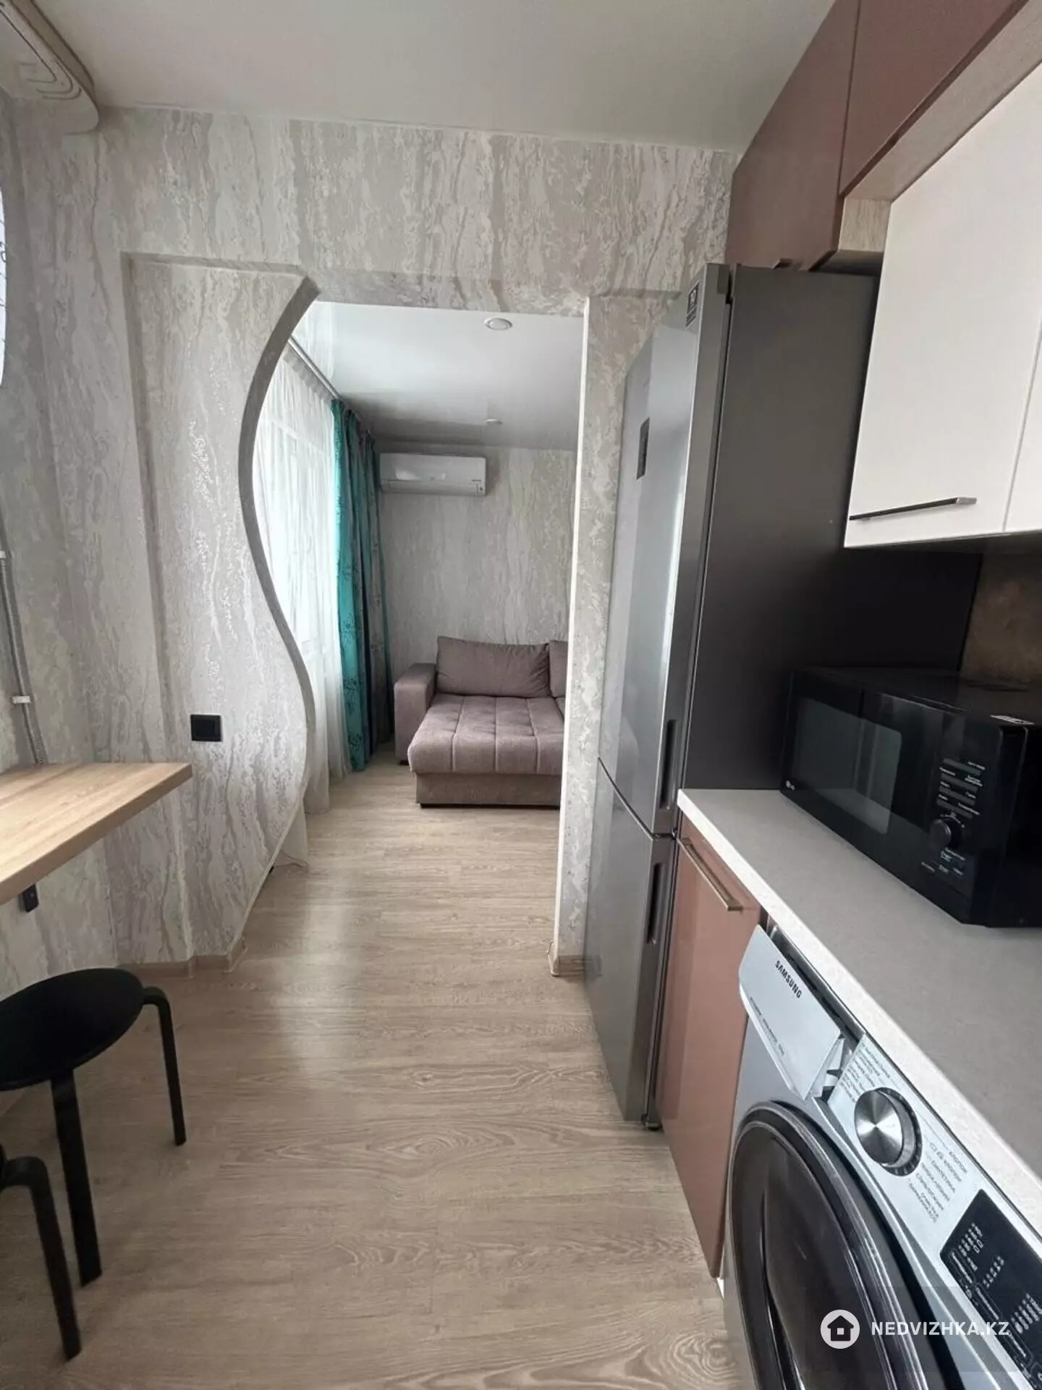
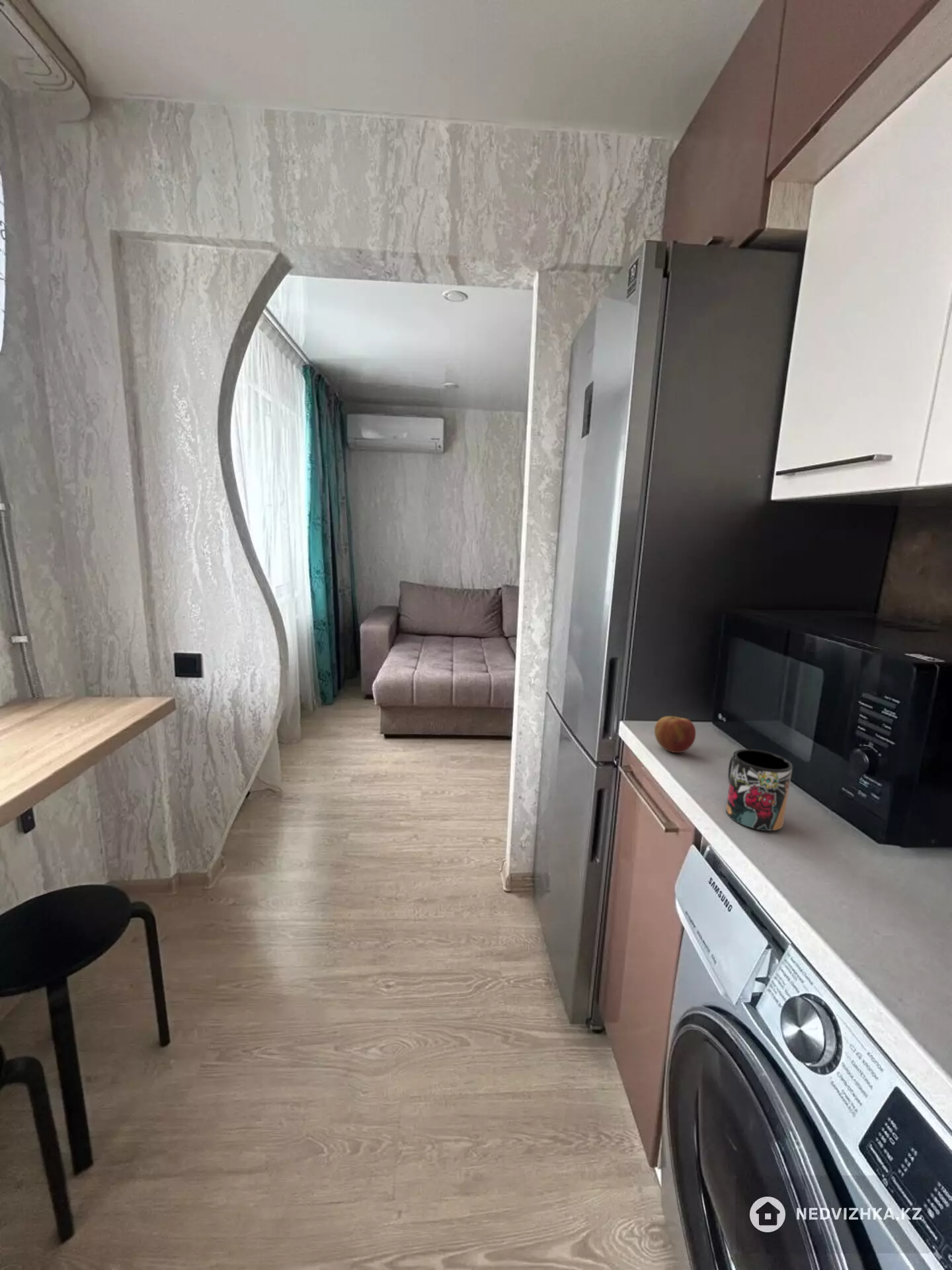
+ mug [725,749,793,831]
+ apple [654,713,696,753]
